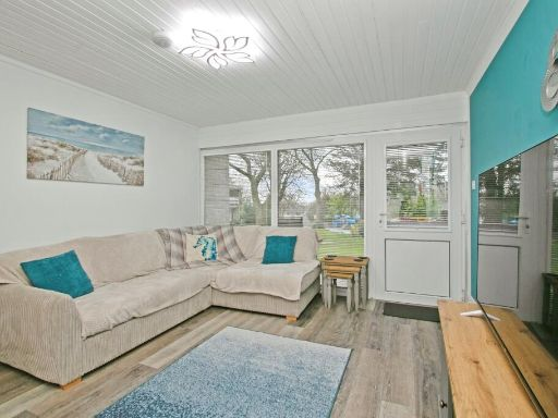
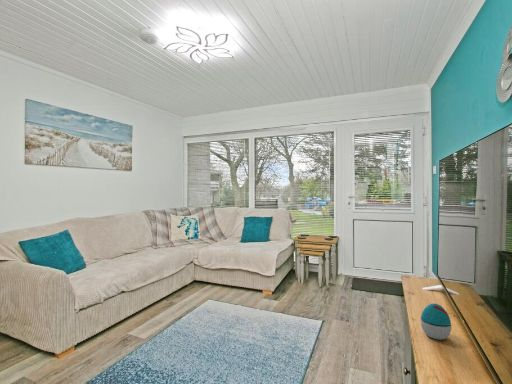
+ decorative egg [420,302,452,341]
